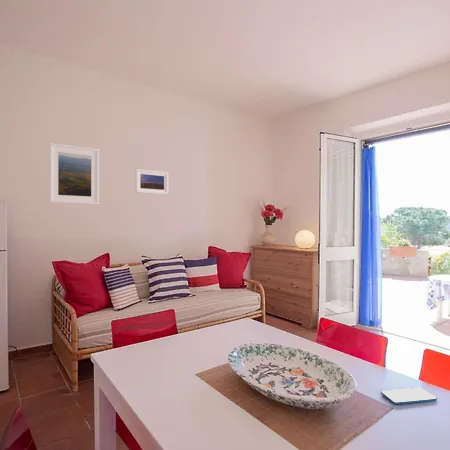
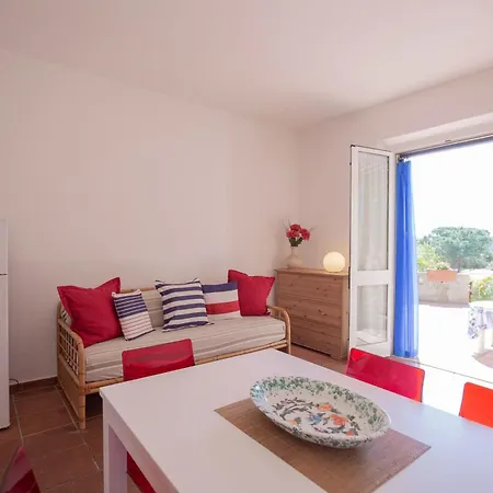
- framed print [135,168,169,196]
- smartphone [380,387,438,405]
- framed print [48,142,100,206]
